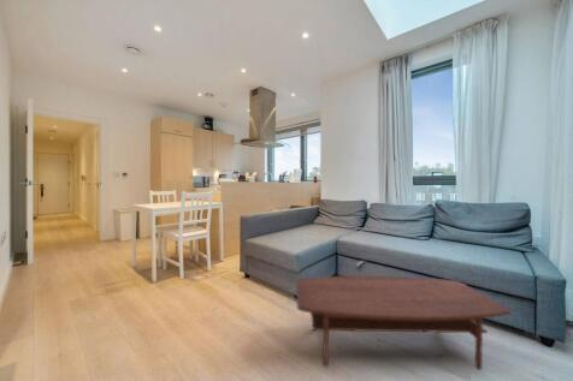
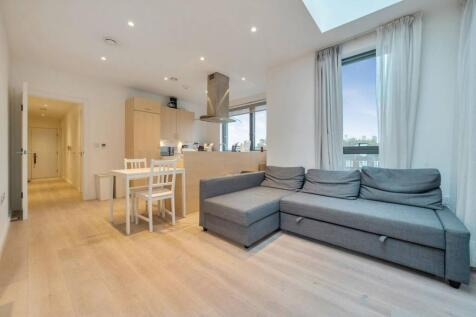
- coffee table [295,274,513,371]
